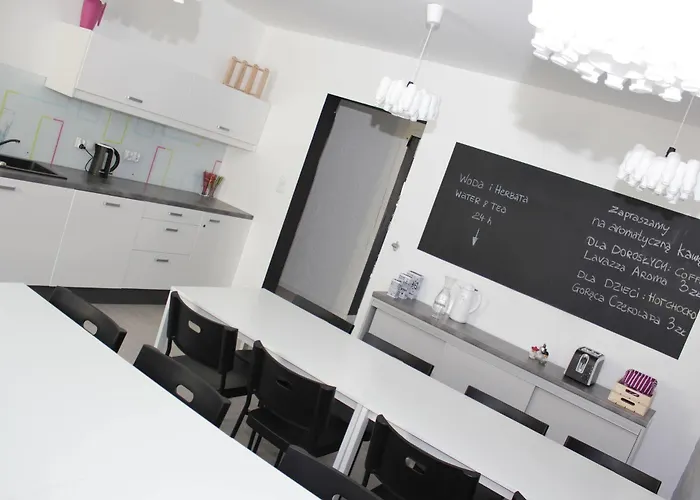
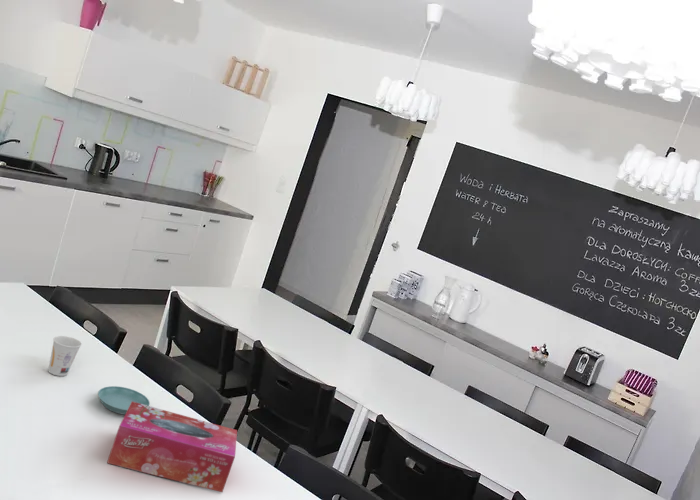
+ tissue box [106,402,238,493]
+ saucer [97,385,151,416]
+ cup [47,335,83,377]
